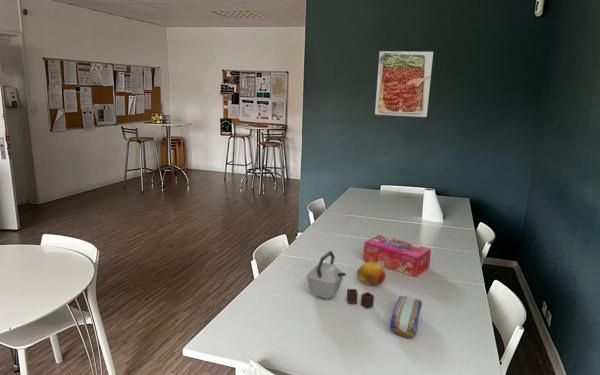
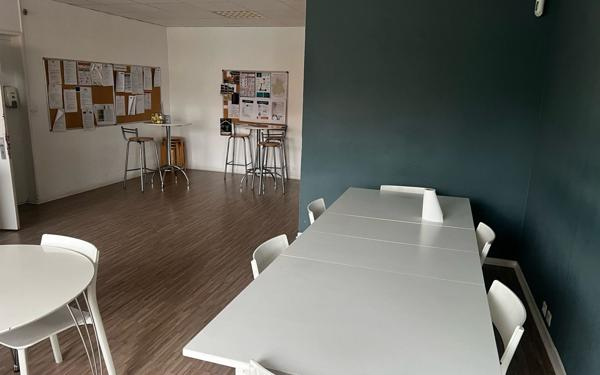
- kettle [306,250,375,310]
- tissue box [362,234,432,278]
- fruit [356,262,387,286]
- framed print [374,50,434,118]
- pencil case [389,295,423,339]
